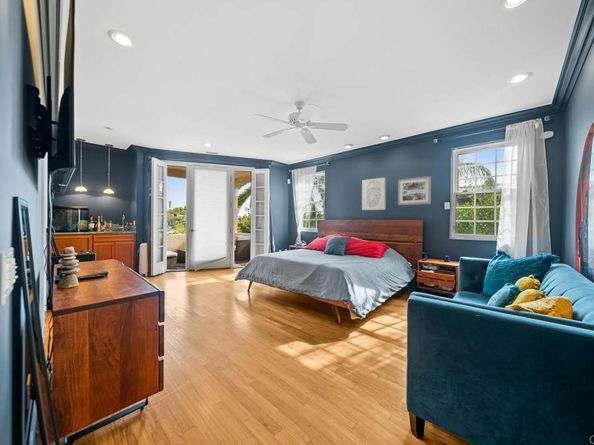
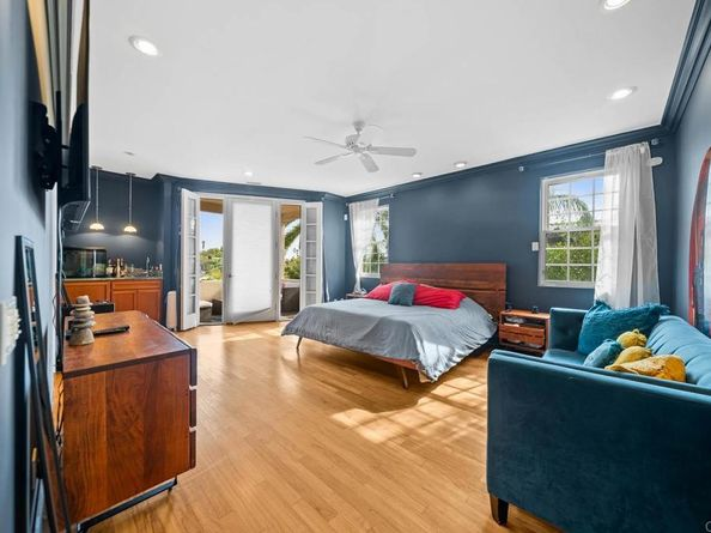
- wall art [397,175,432,206]
- wall art [361,176,387,211]
